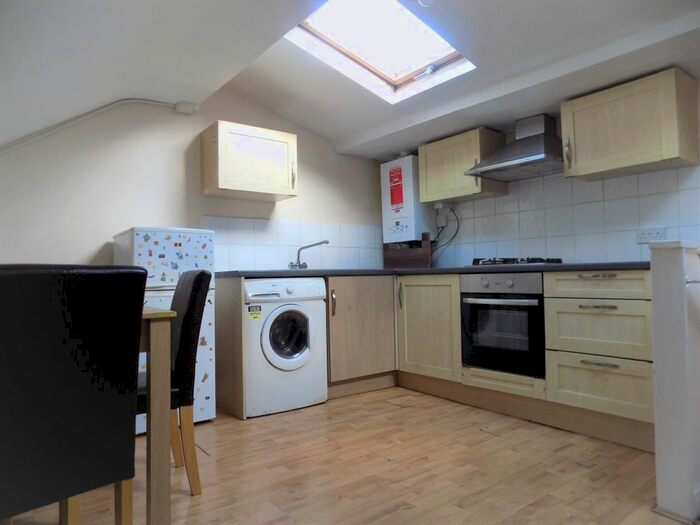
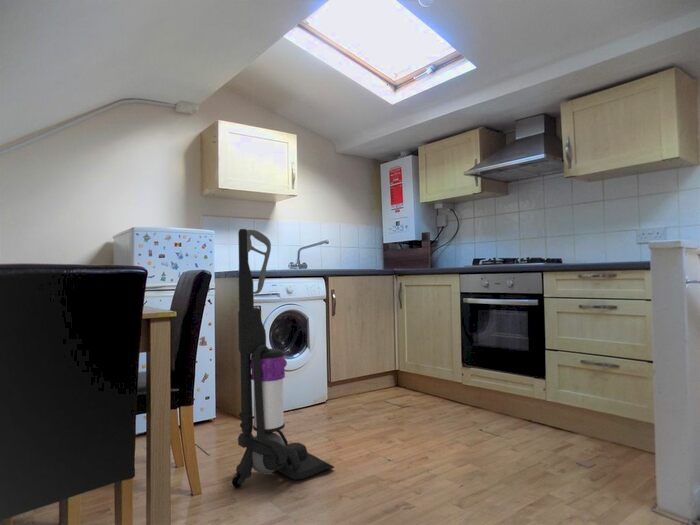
+ vacuum cleaner [230,228,335,489]
